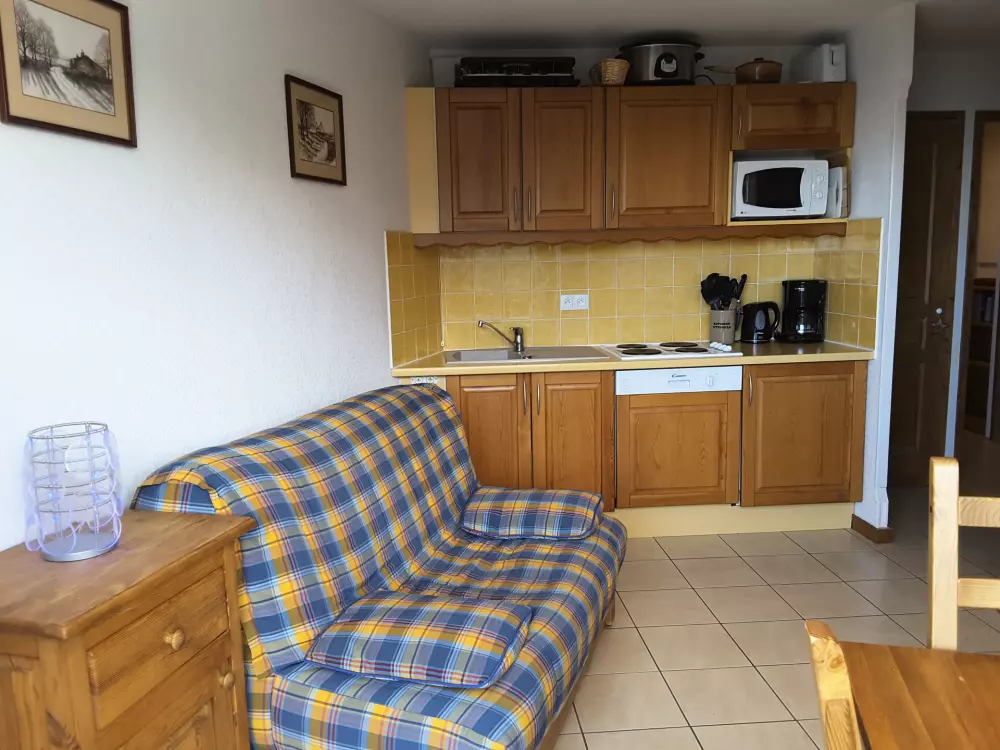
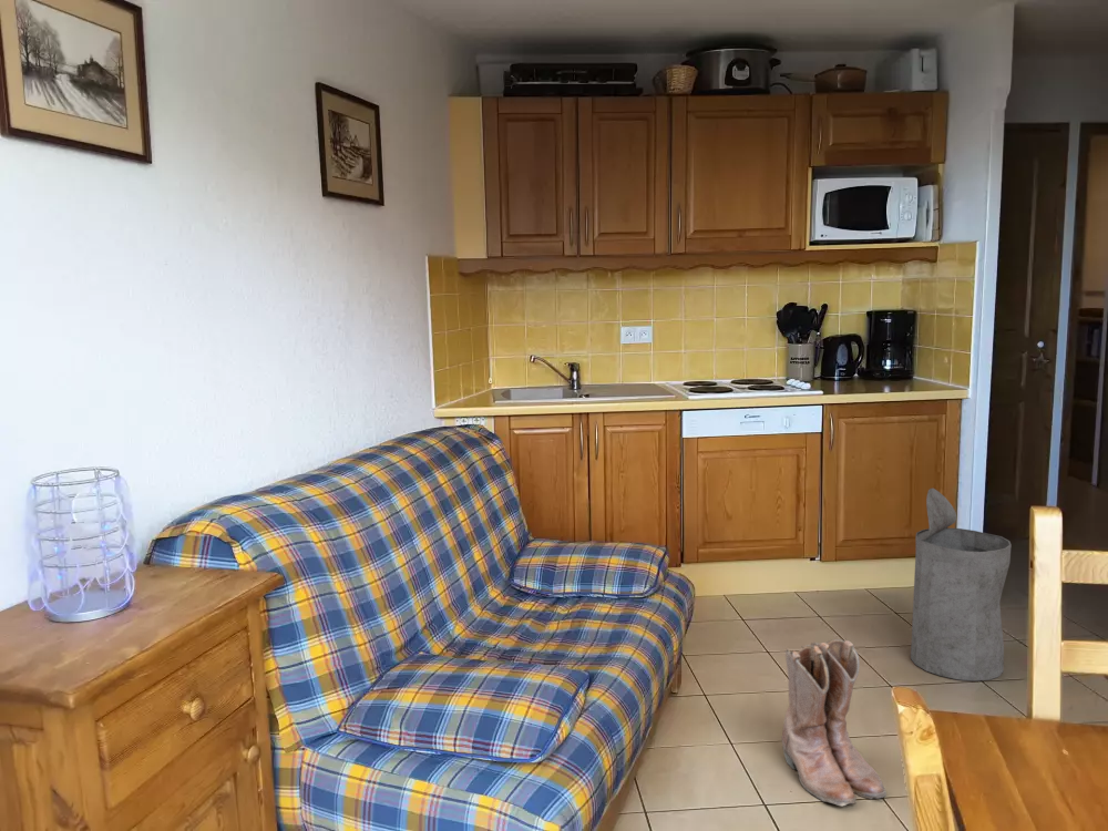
+ trash can [910,488,1013,683]
+ boots [781,638,888,807]
